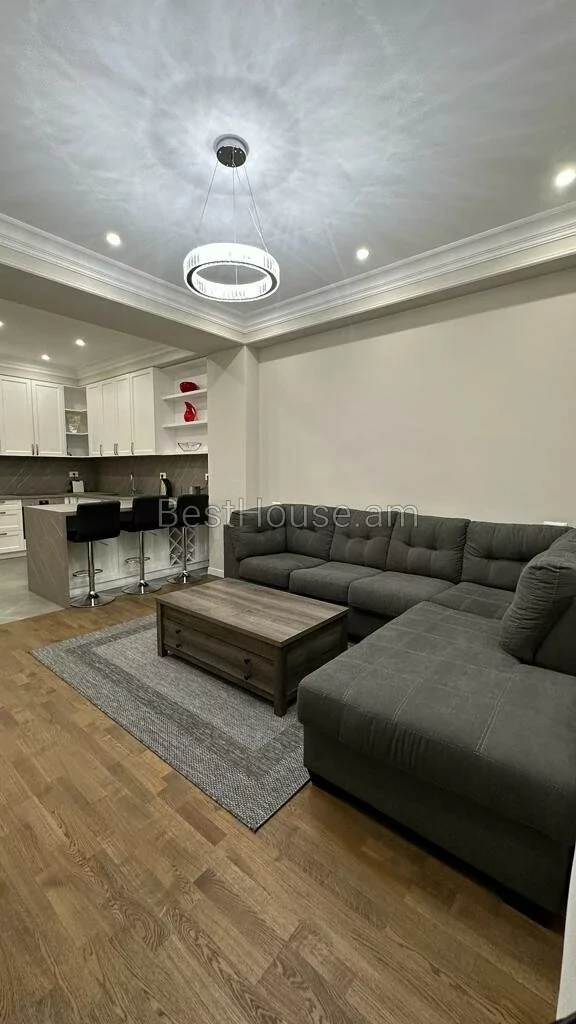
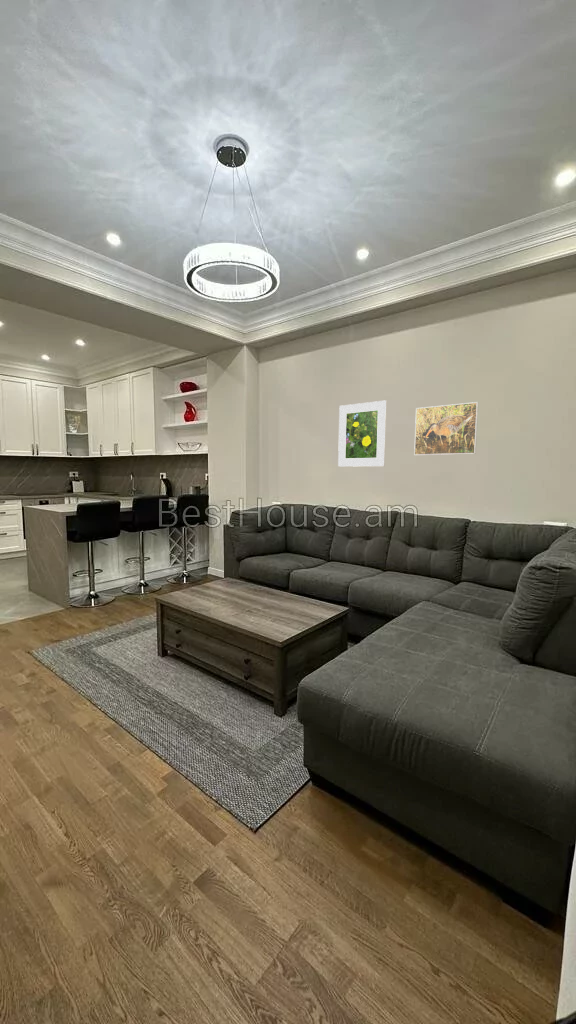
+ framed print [413,401,479,456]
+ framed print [337,400,388,468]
